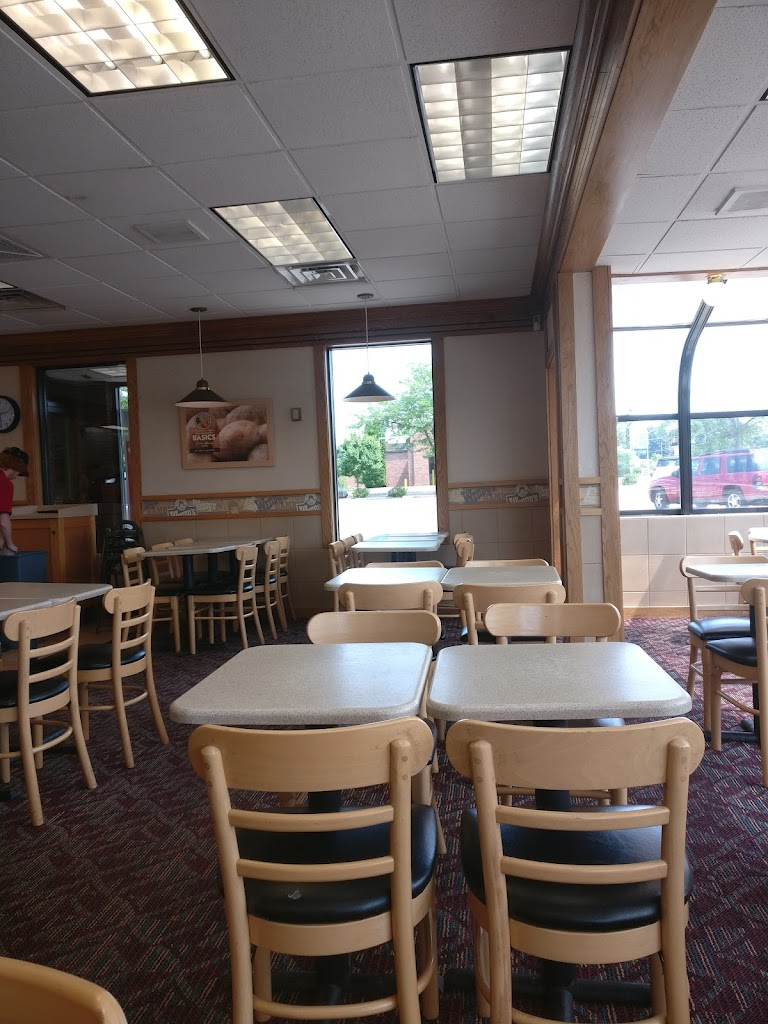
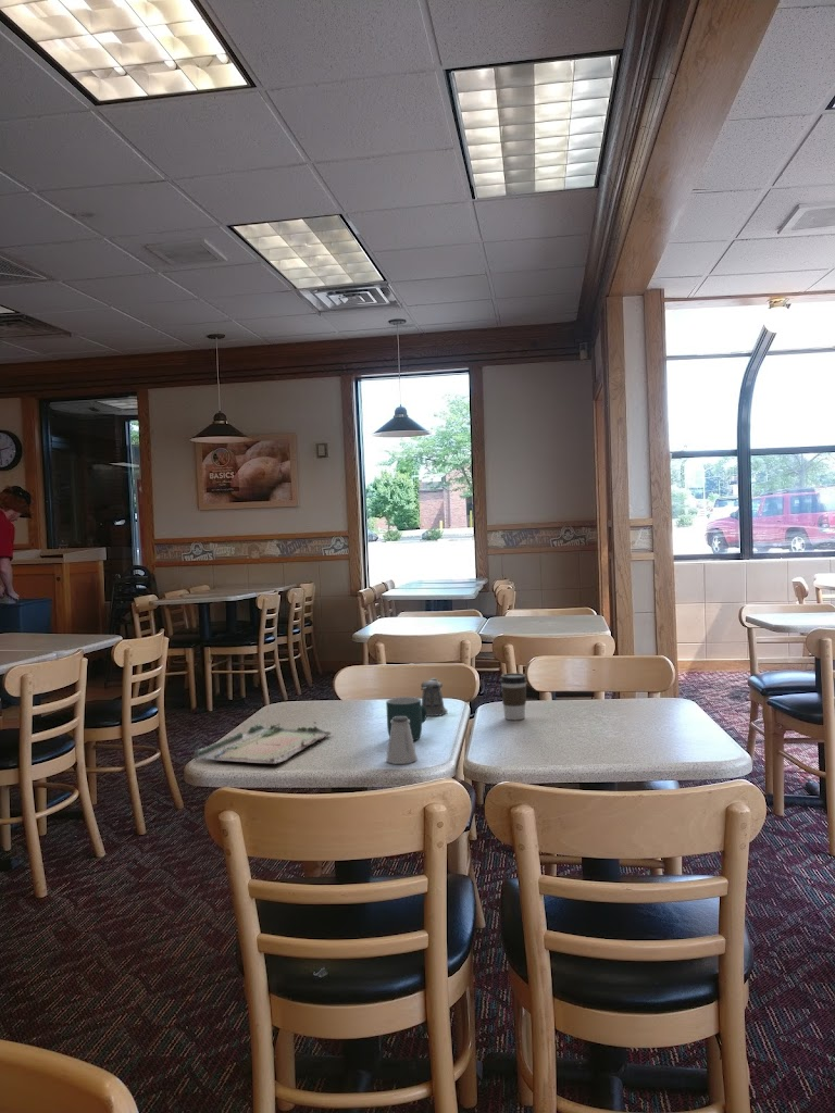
+ saltshaker [385,716,419,765]
+ pepper shaker [420,677,448,717]
+ mug [385,696,427,741]
+ tray [191,718,333,765]
+ coffee cup [499,672,528,721]
